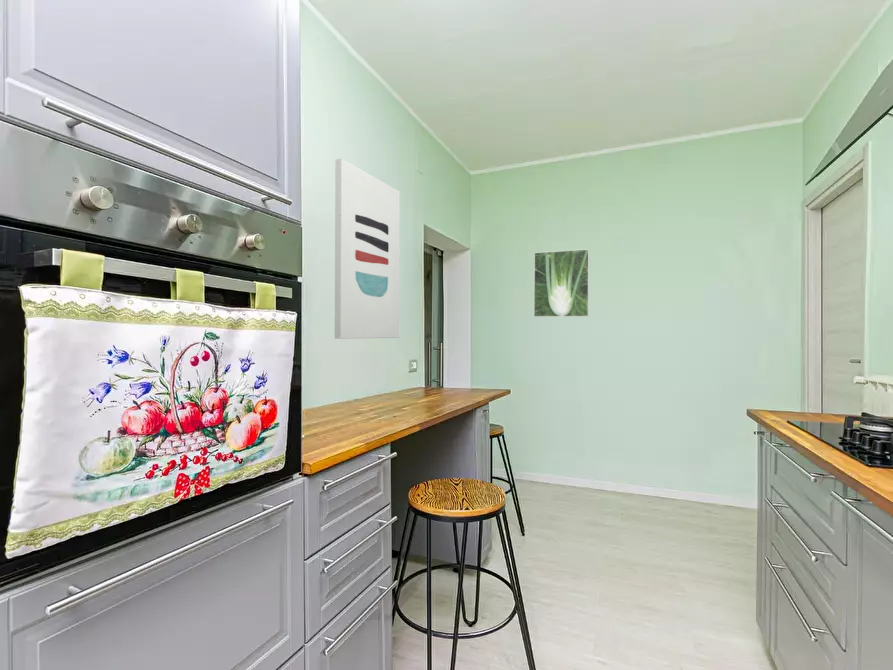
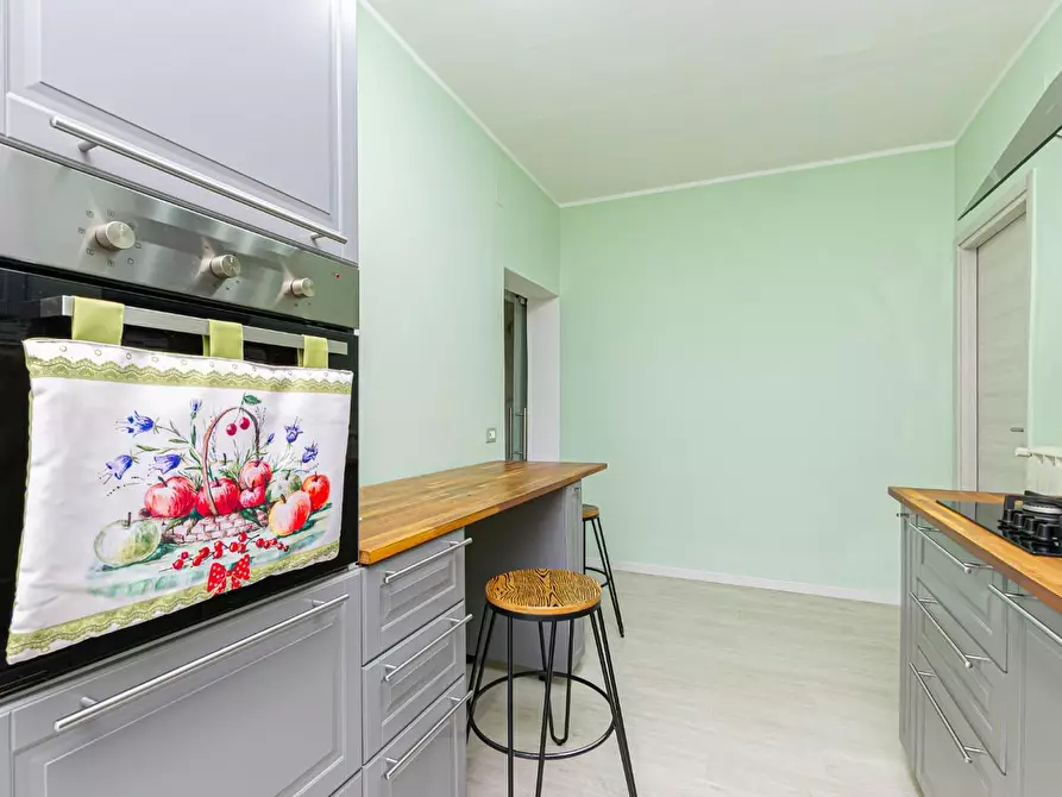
- wall art [334,158,401,340]
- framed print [533,248,590,318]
